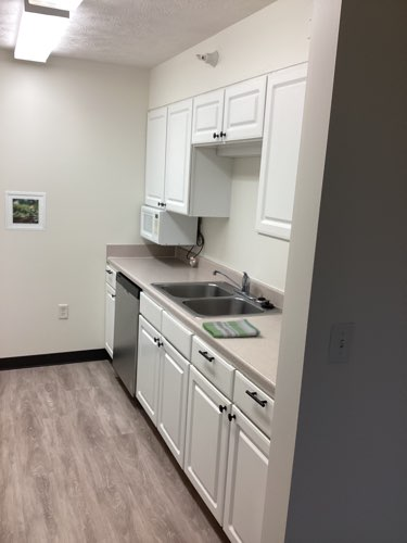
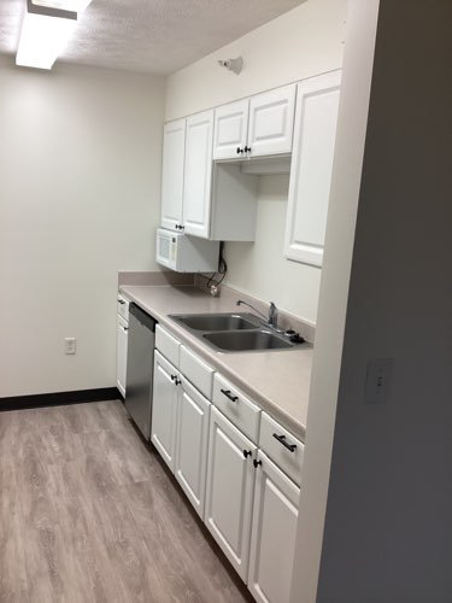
- dish towel [201,318,262,339]
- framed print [3,190,47,232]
